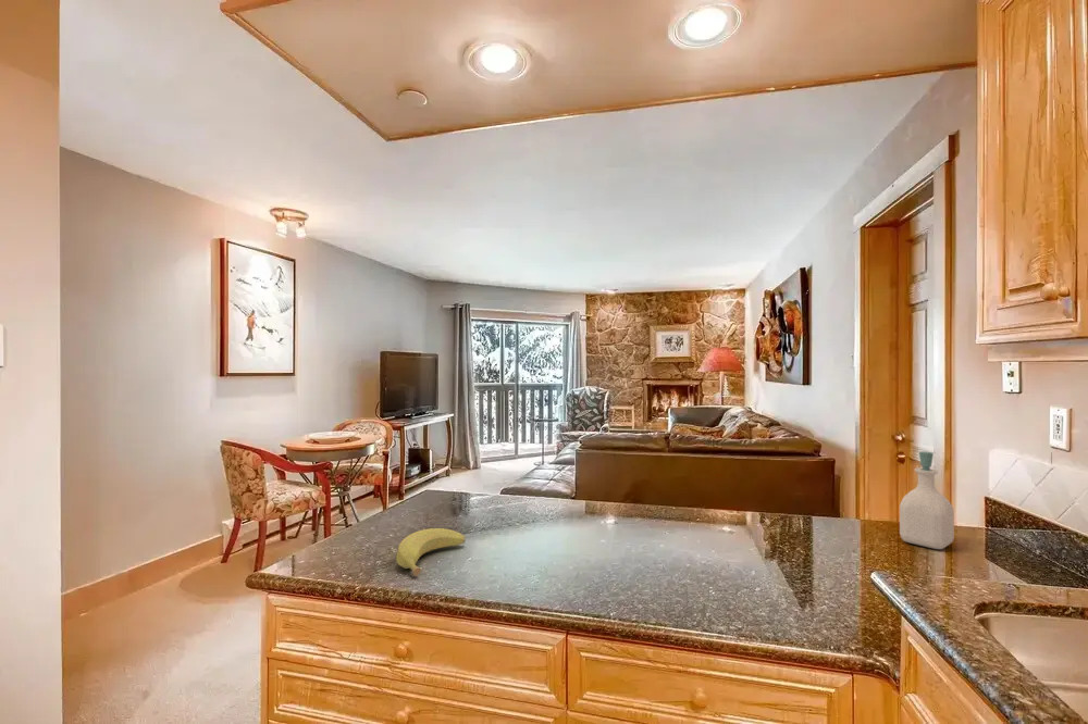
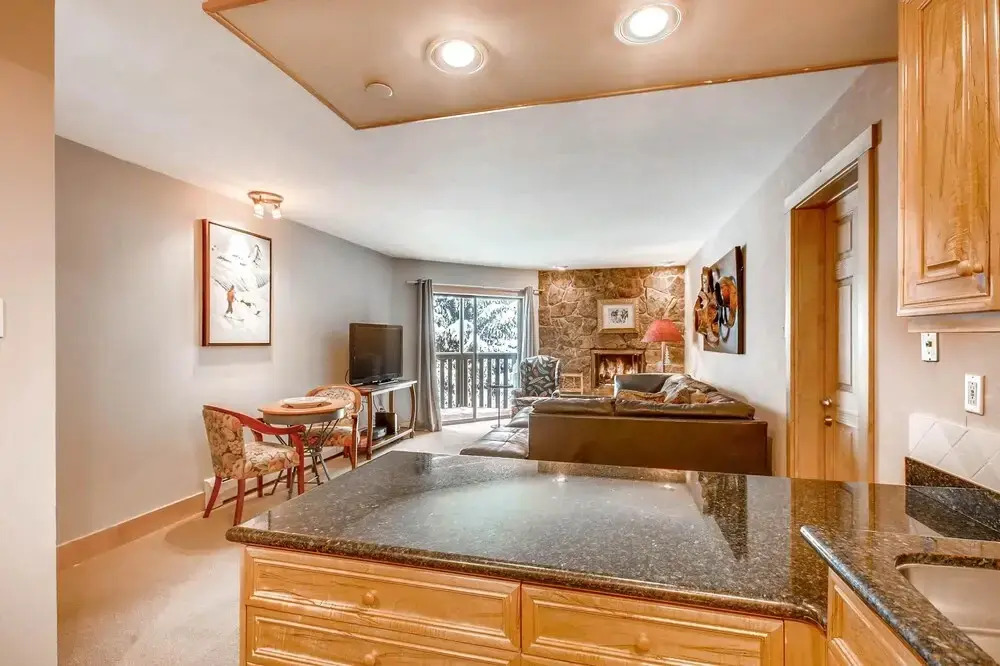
- soap bottle [899,450,955,550]
- banana [395,527,467,577]
